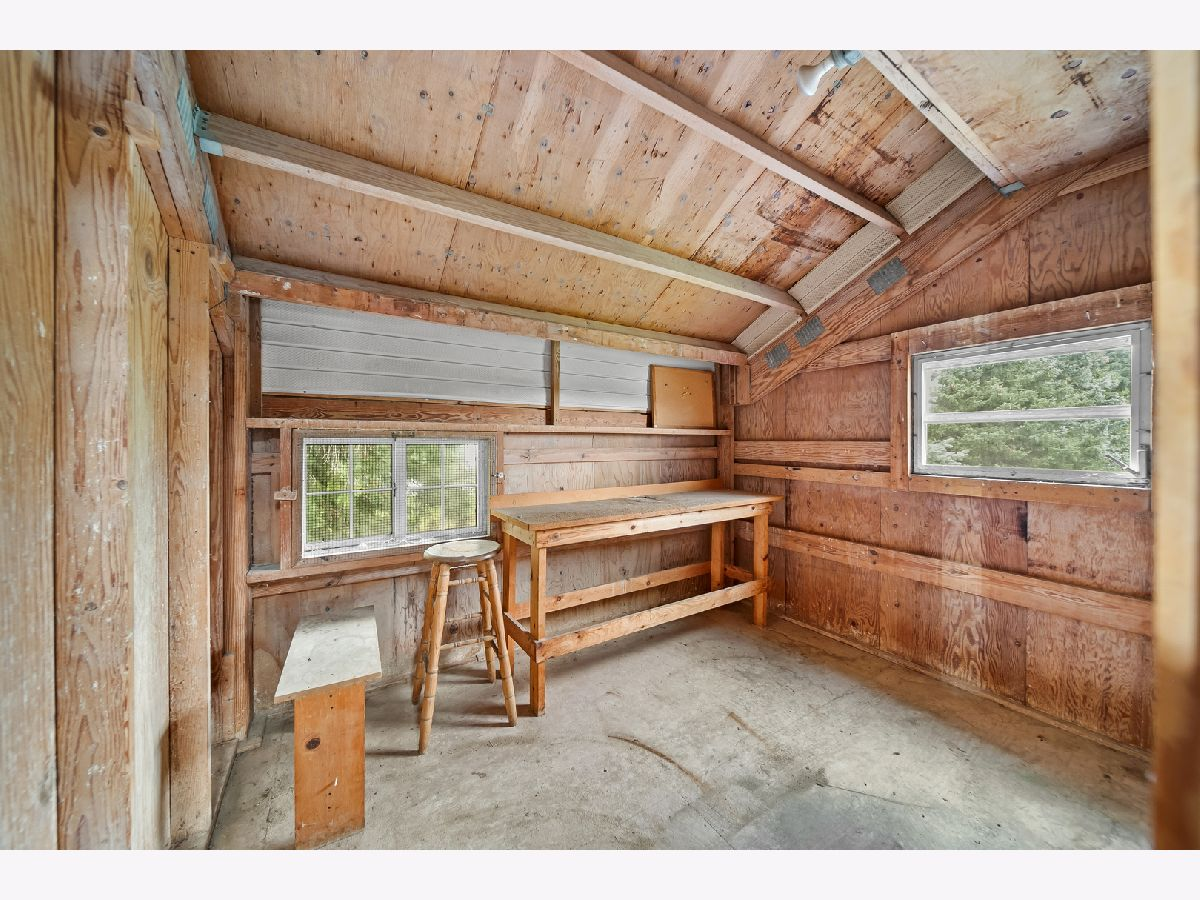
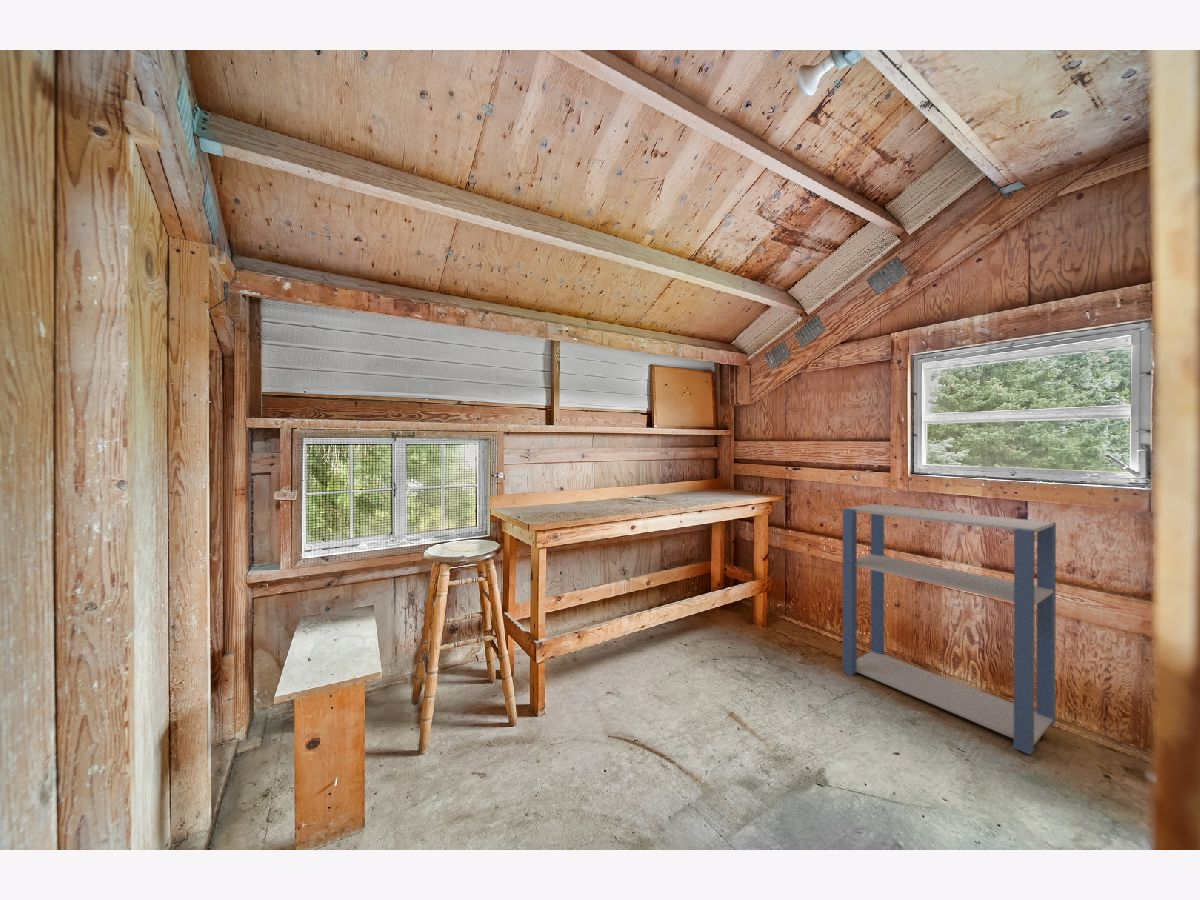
+ shelving unit [842,503,1057,756]
